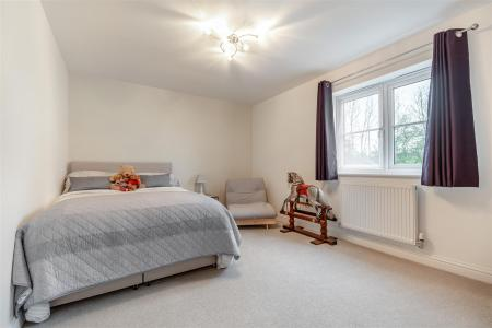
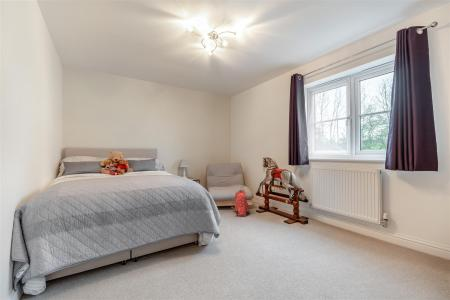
+ backpack [231,189,249,217]
